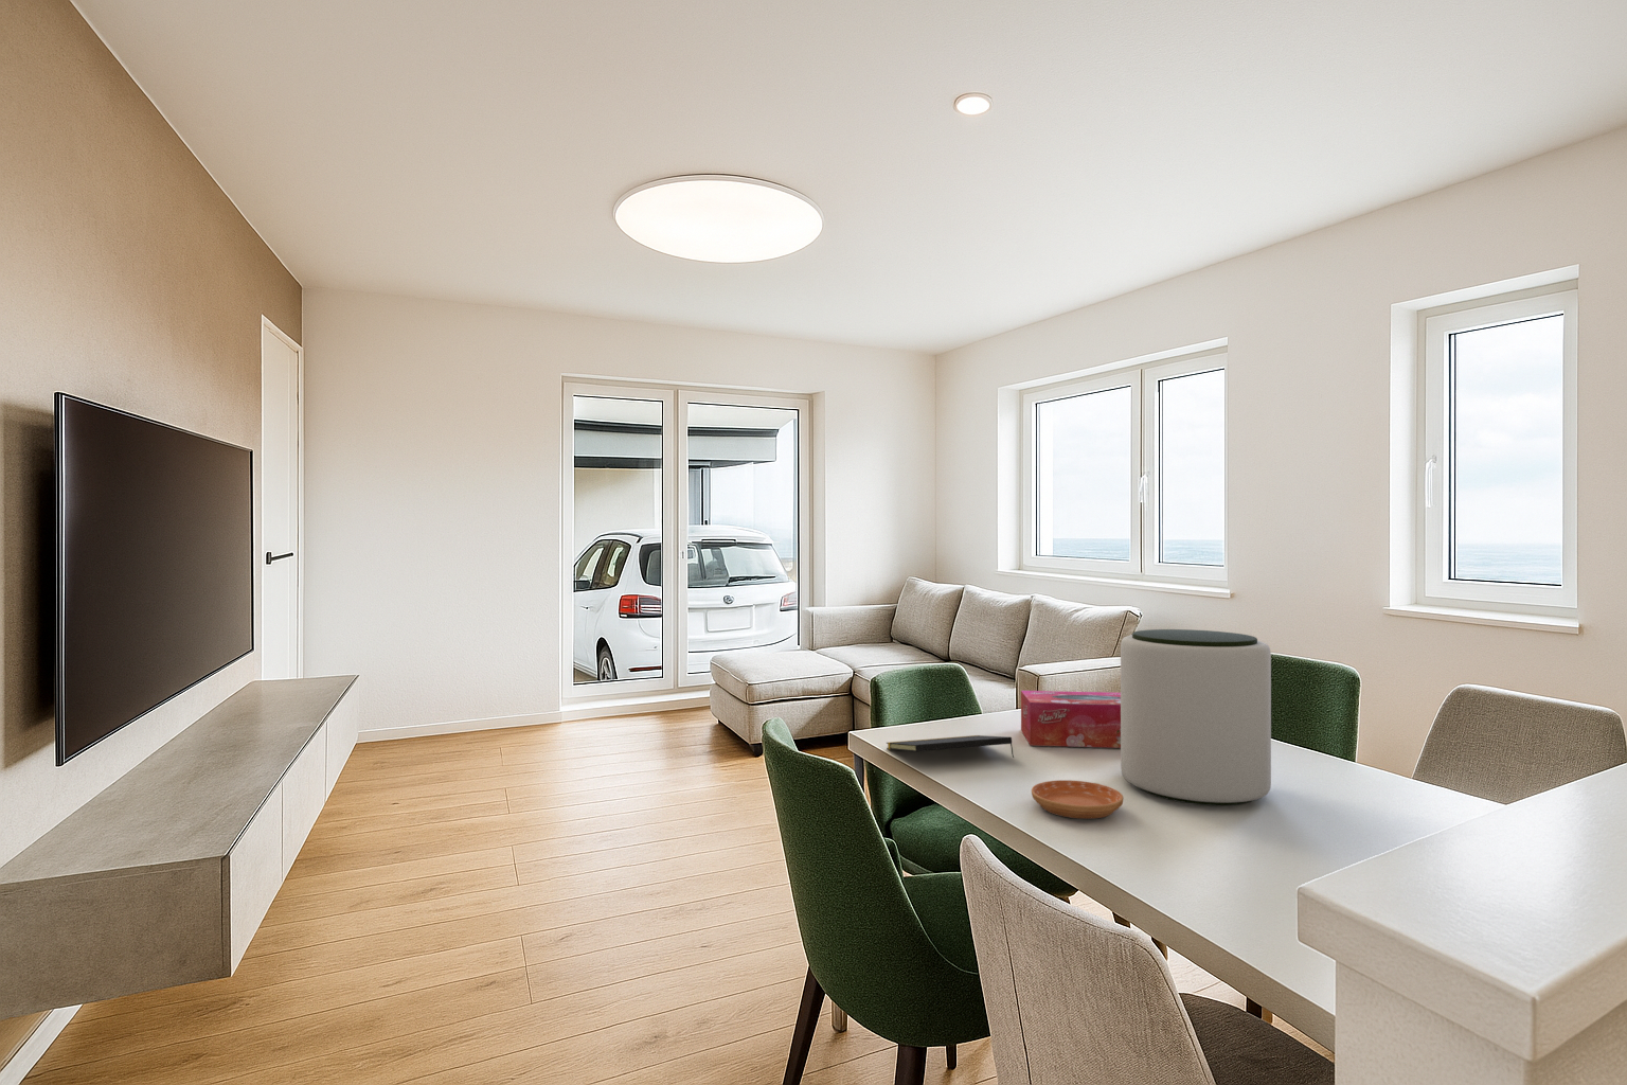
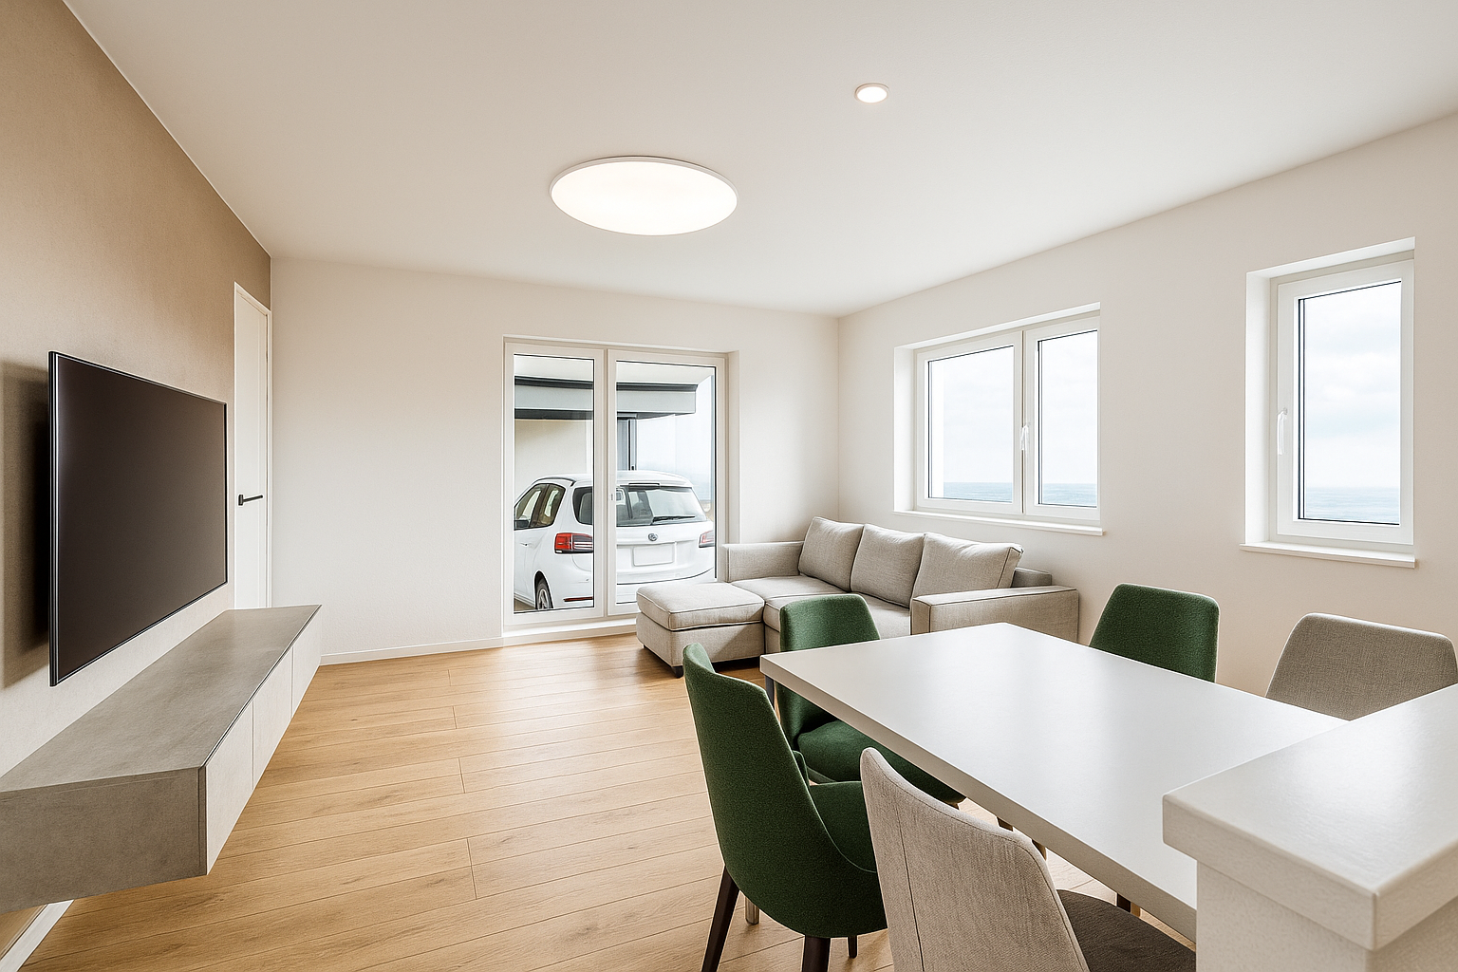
- tissue box [1021,690,1121,750]
- plant pot [1120,628,1272,806]
- notepad [886,734,1014,759]
- saucer [1030,779,1123,820]
